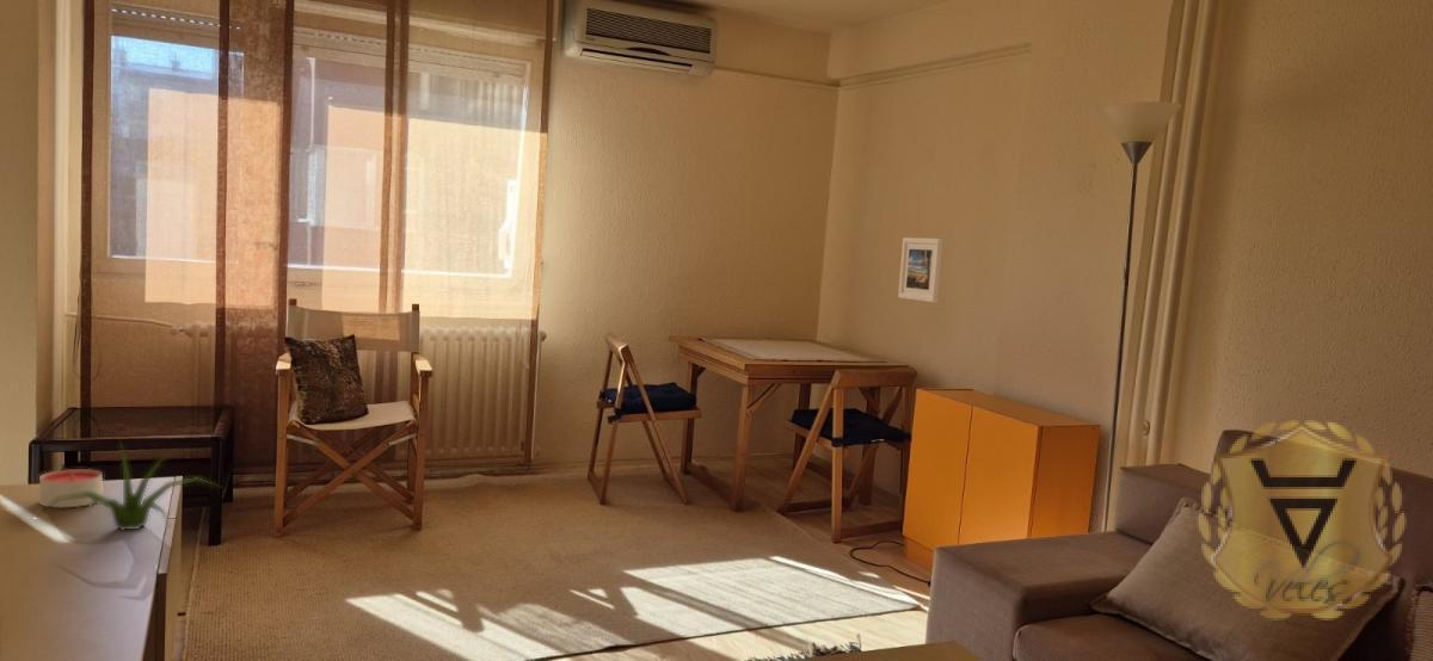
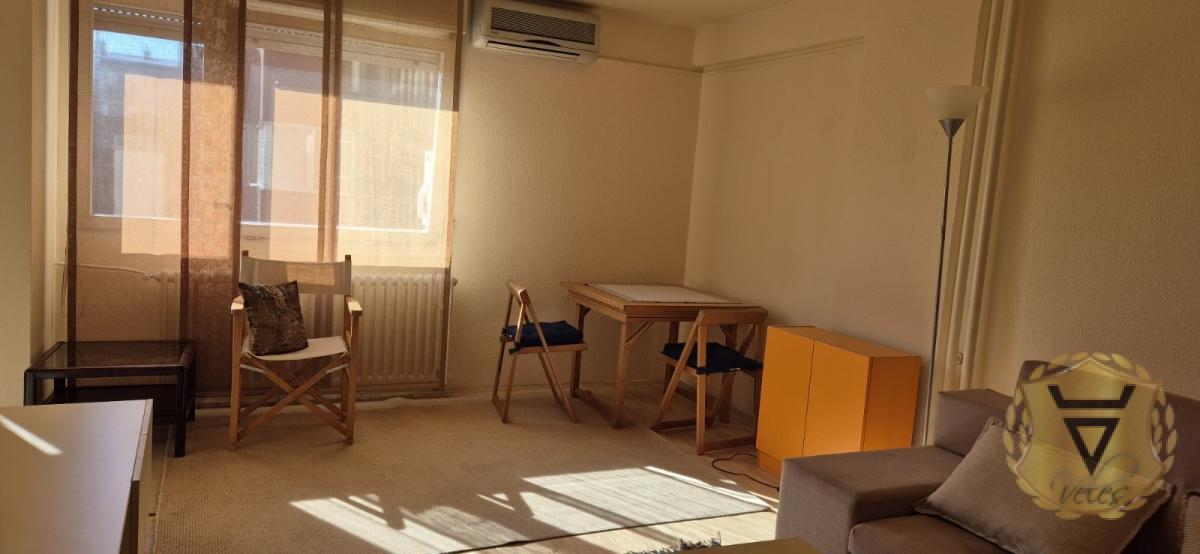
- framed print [897,236,945,303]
- candle [38,468,104,508]
- plant [37,439,221,532]
